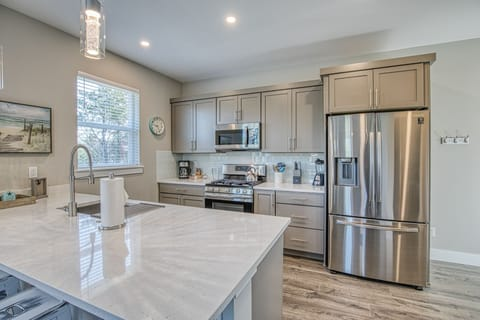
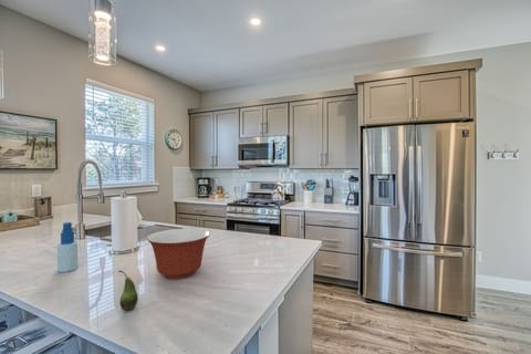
+ spray bottle [56,221,79,273]
+ fruit [117,270,138,312]
+ mixing bowl [146,228,211,280]
